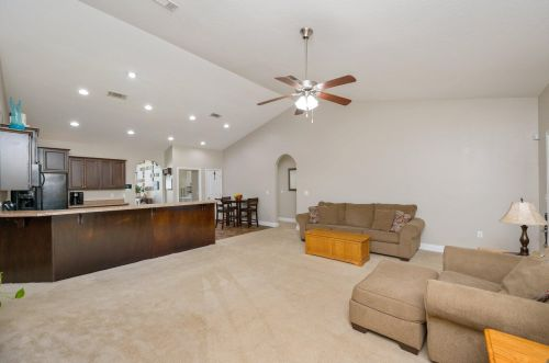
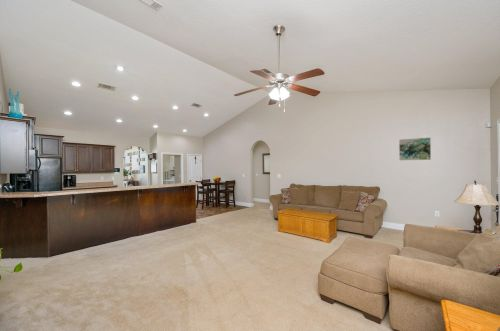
+ wall art [398,137,432,161]
